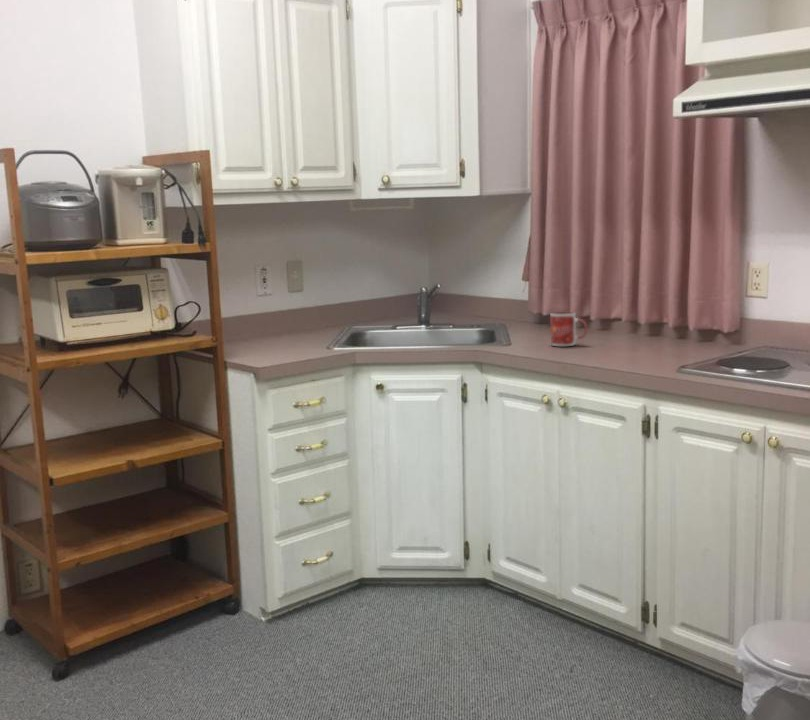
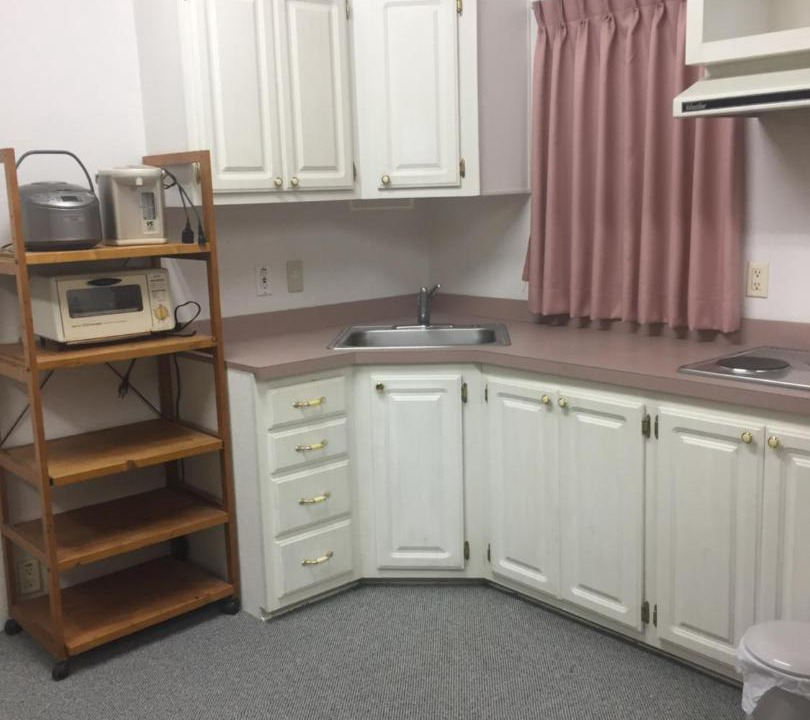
- mug [549,311,588,347]
